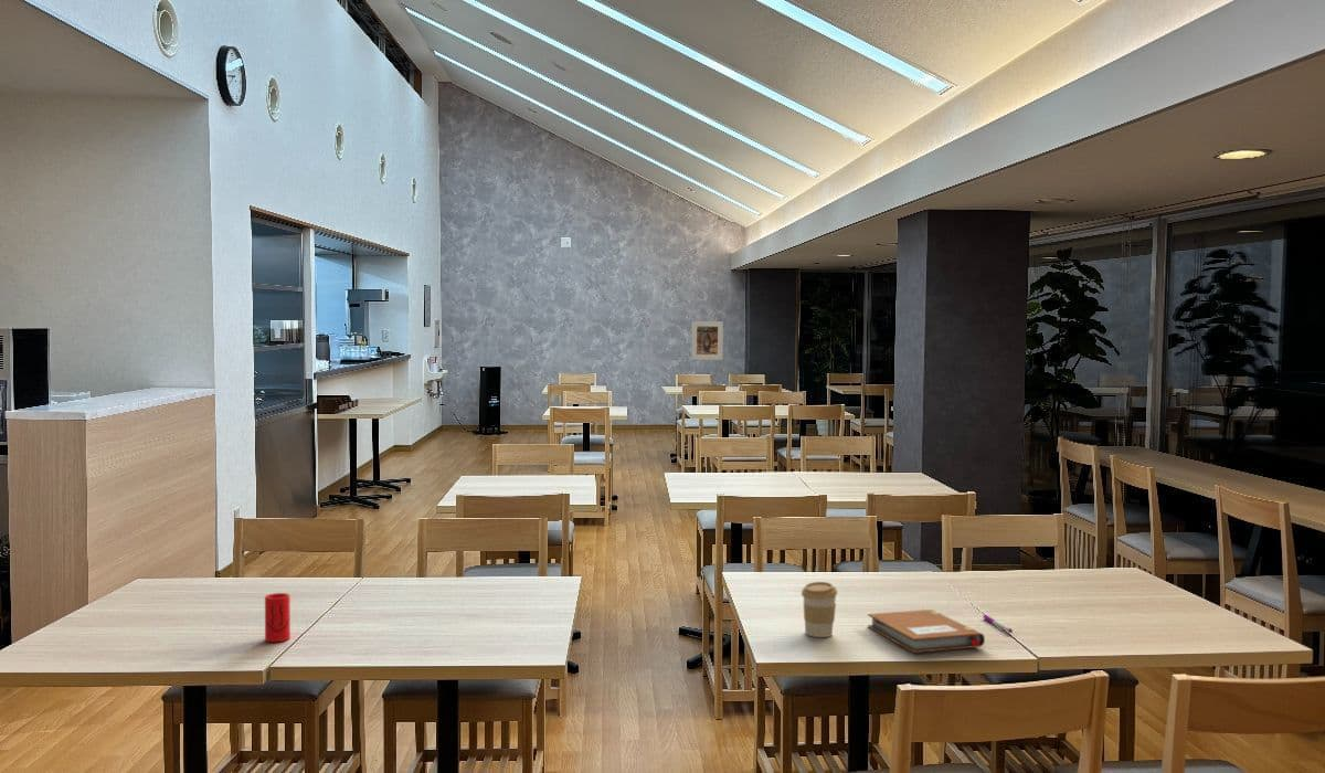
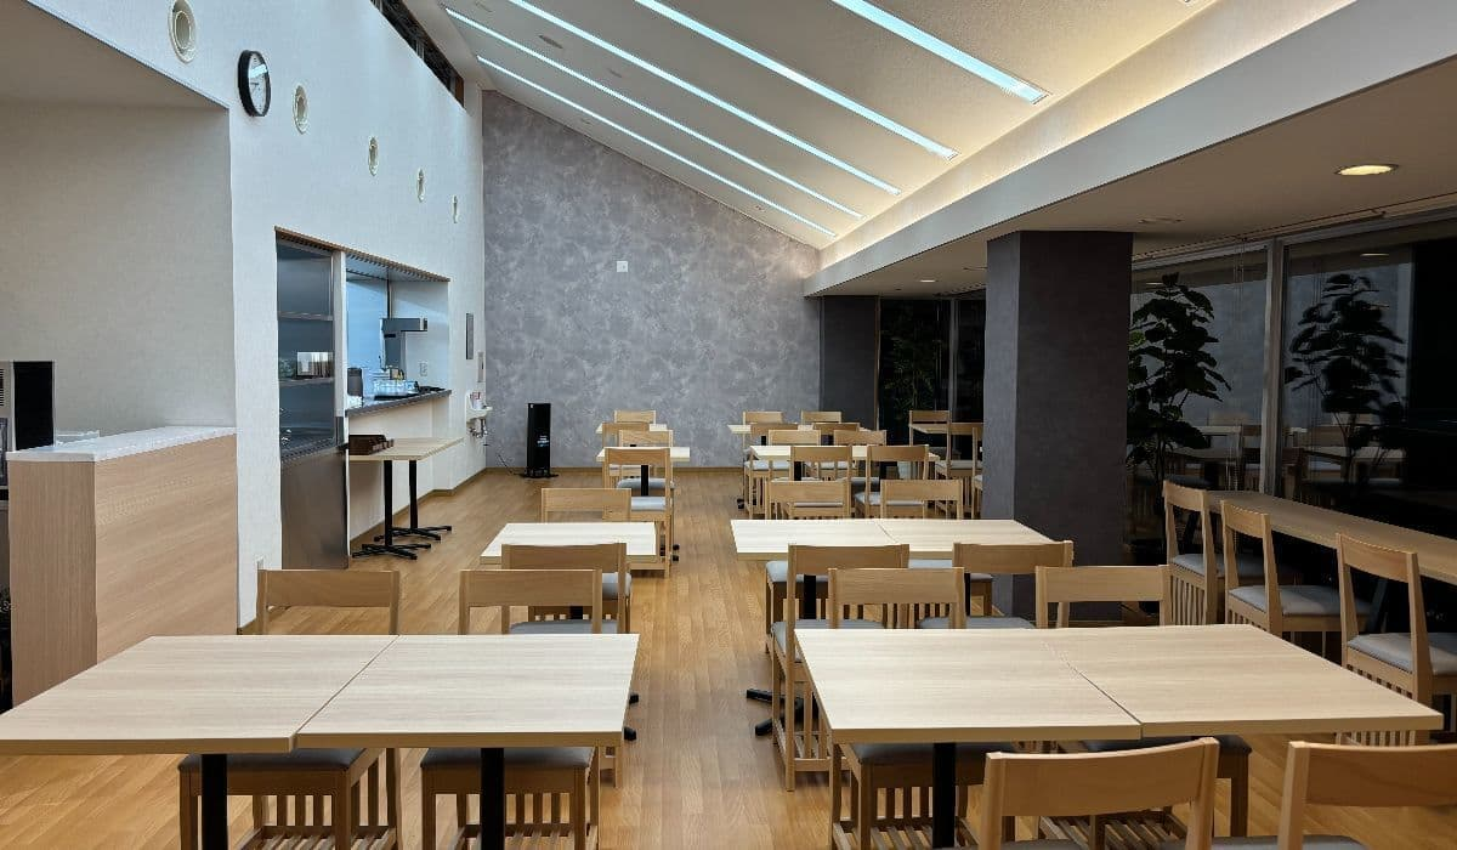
- coffee cup [801,581,838,638]
- notebook [867,608,986,654]
- pen [982,613,1014,634]
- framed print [690,320,724,361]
- cup [264,592,292,643]
